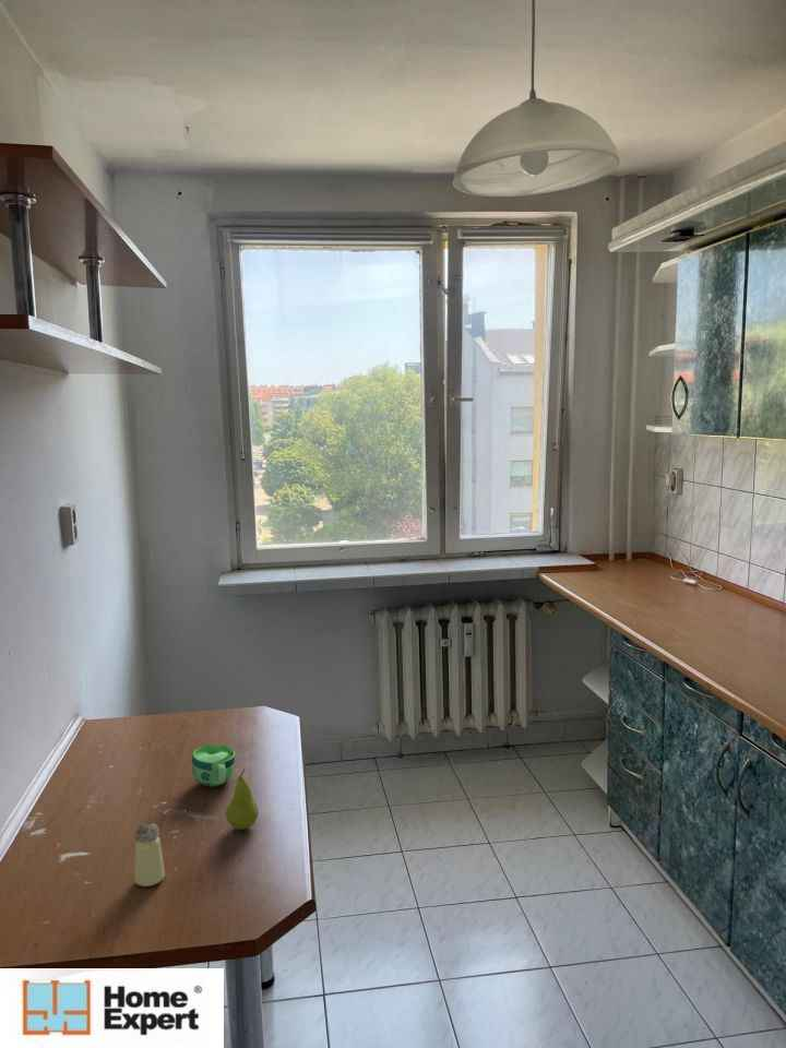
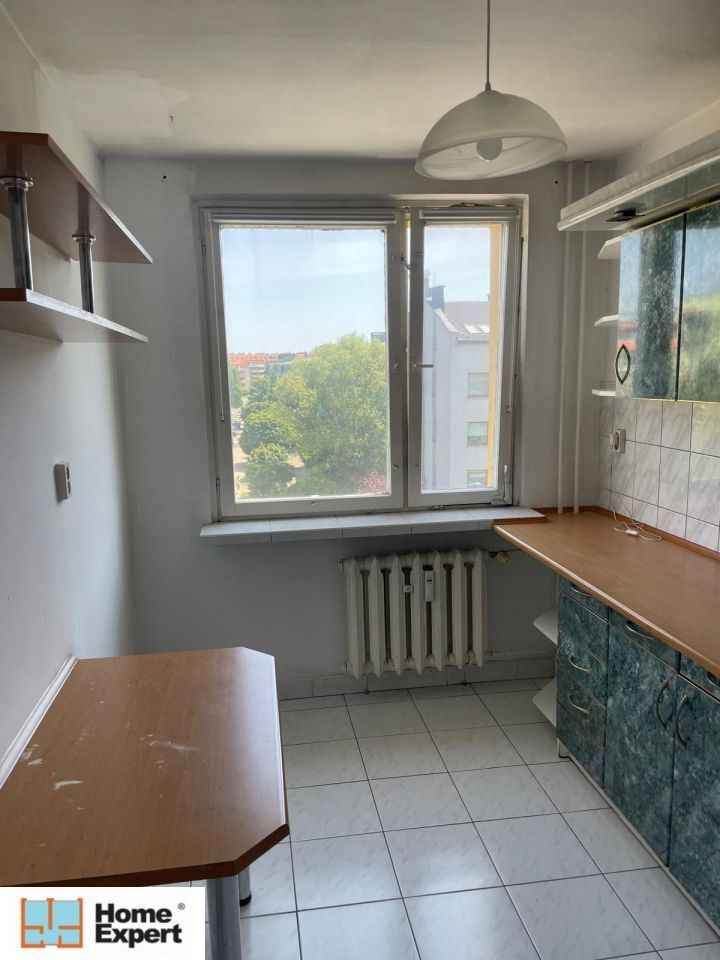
- cup [191,743,236,787]
- saltshaker [133,822,166,888]
- fruit [225,767,260,831]
